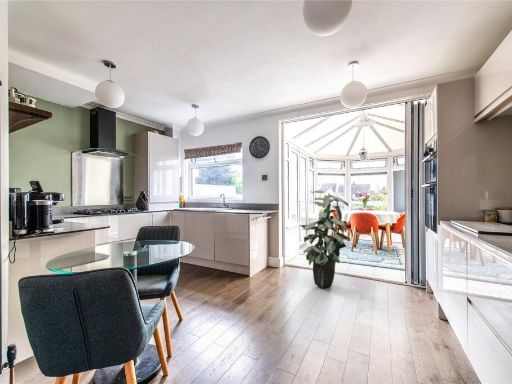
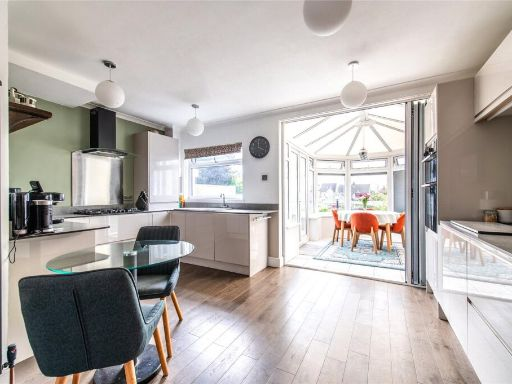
- indoor plant [299,190,352,289]
